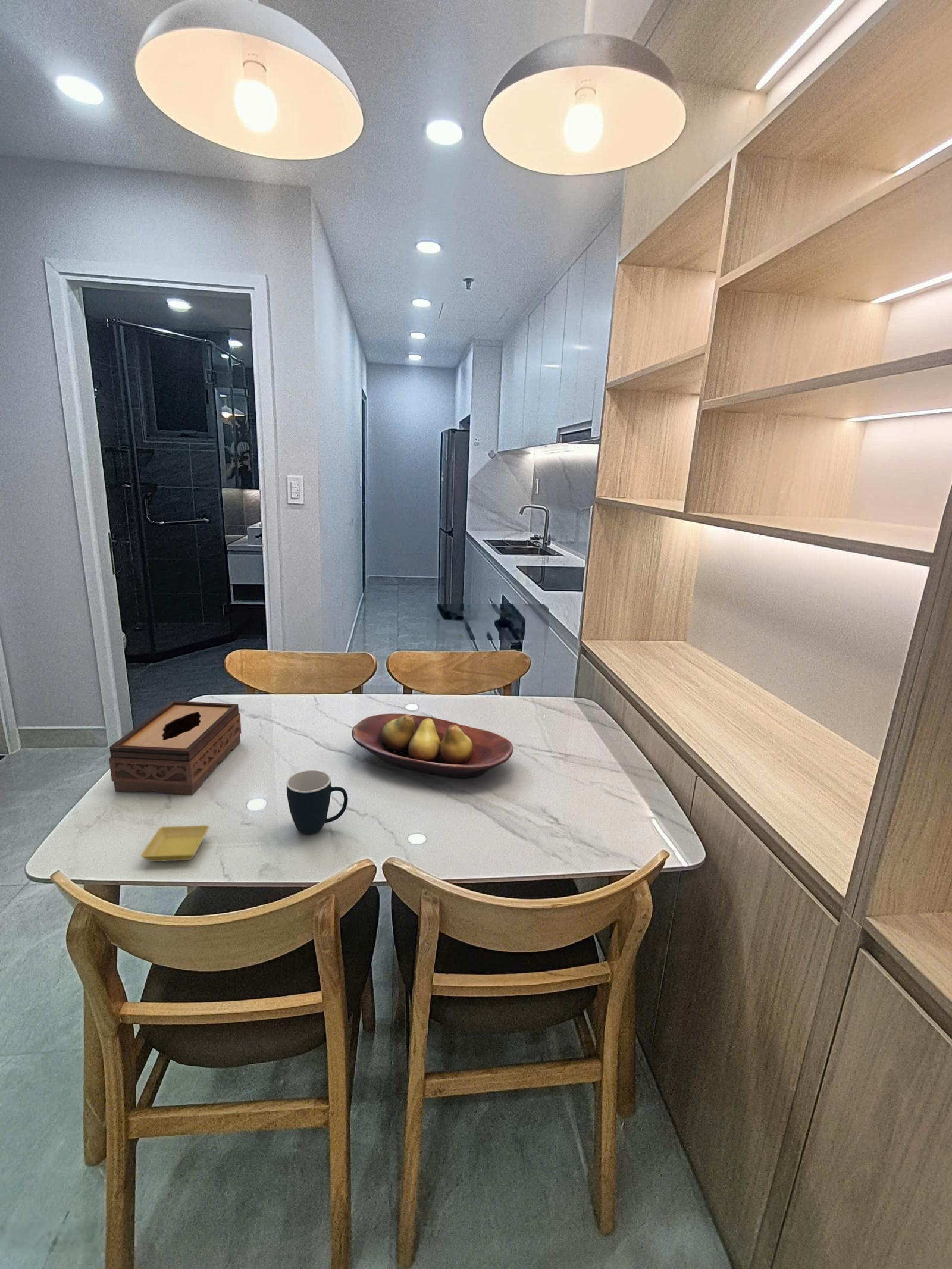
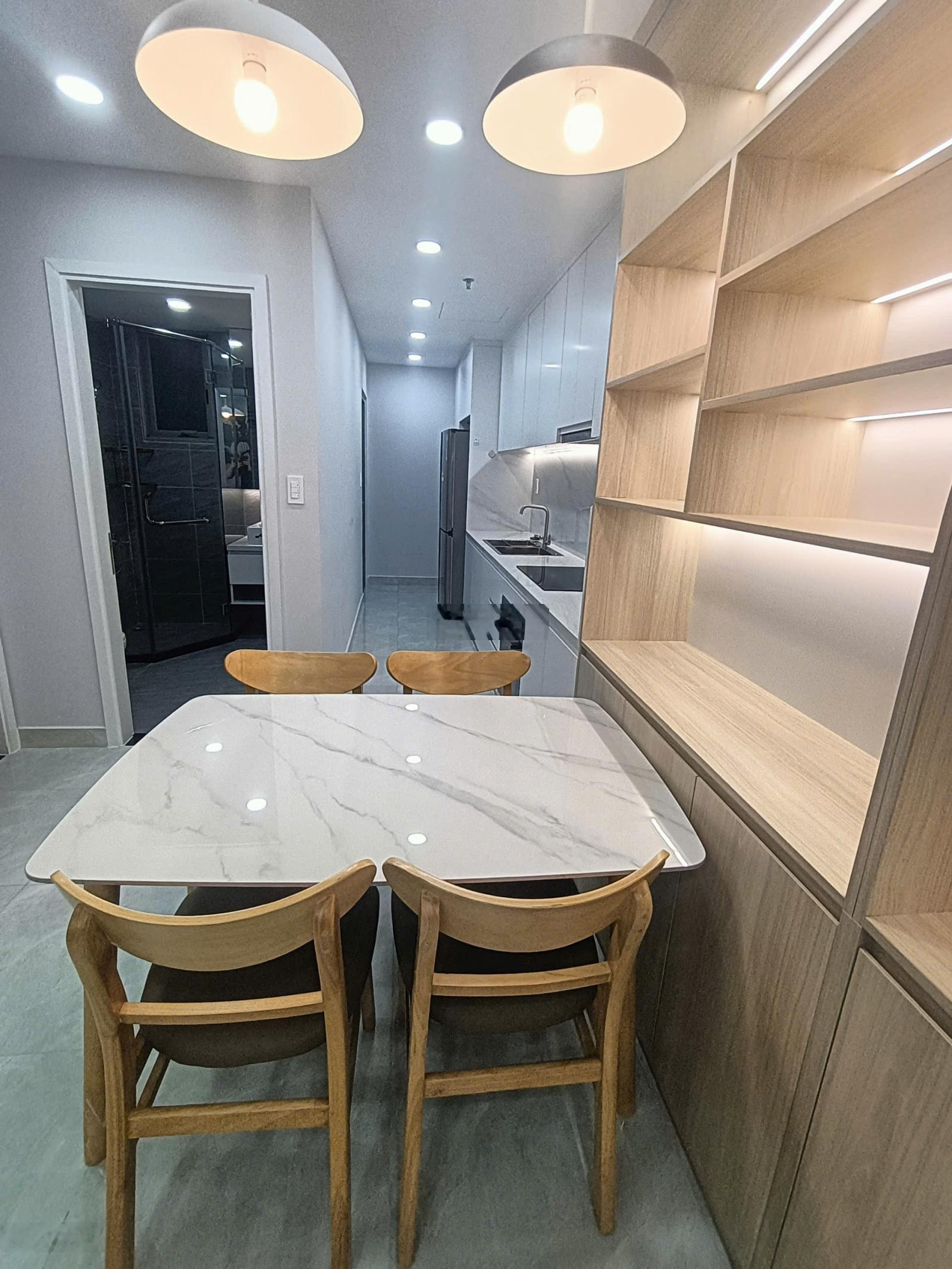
- fruit bowl [352,713,514,780]
- tissue box [108,700,242,796]
- mug [286,770,349,835]
- saucer [140,825,210,862]
